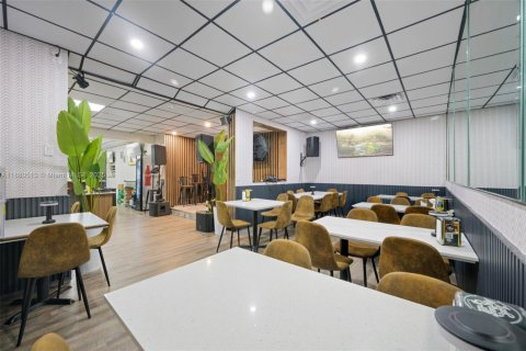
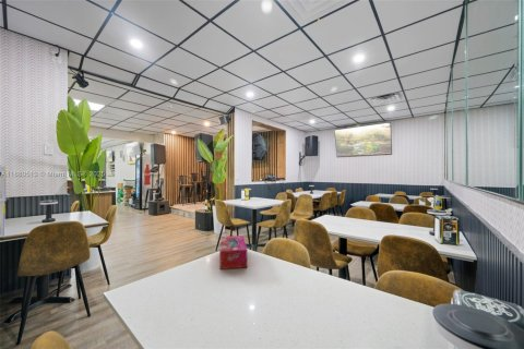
+ tissue box [218,234,248,270]
